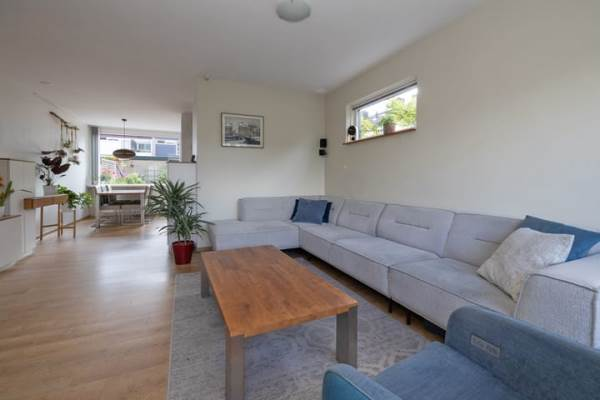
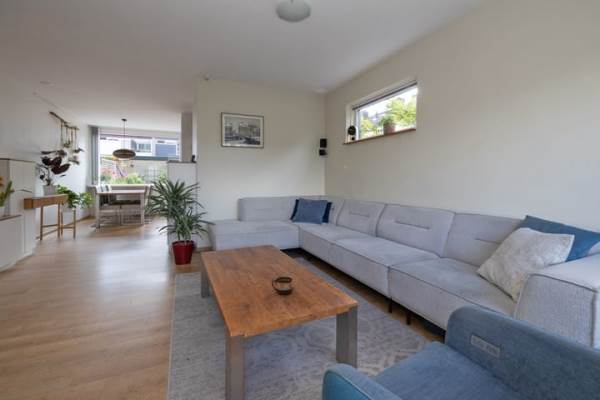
+ cup [271,276,294,295]
